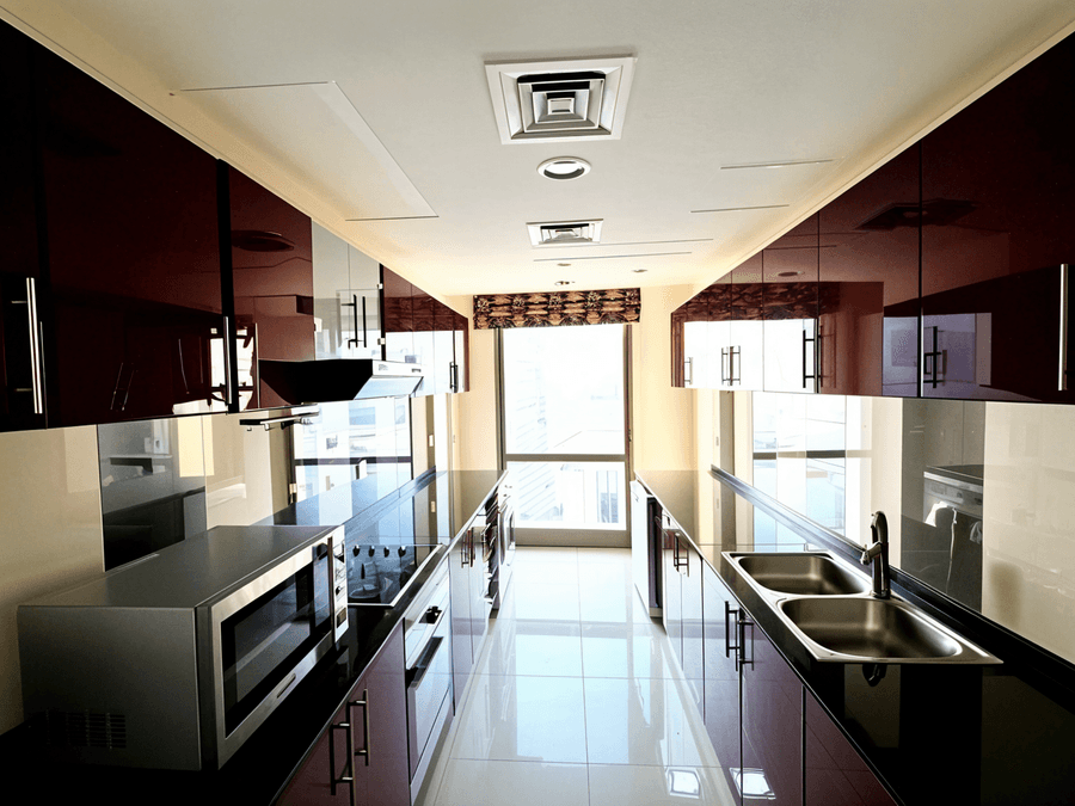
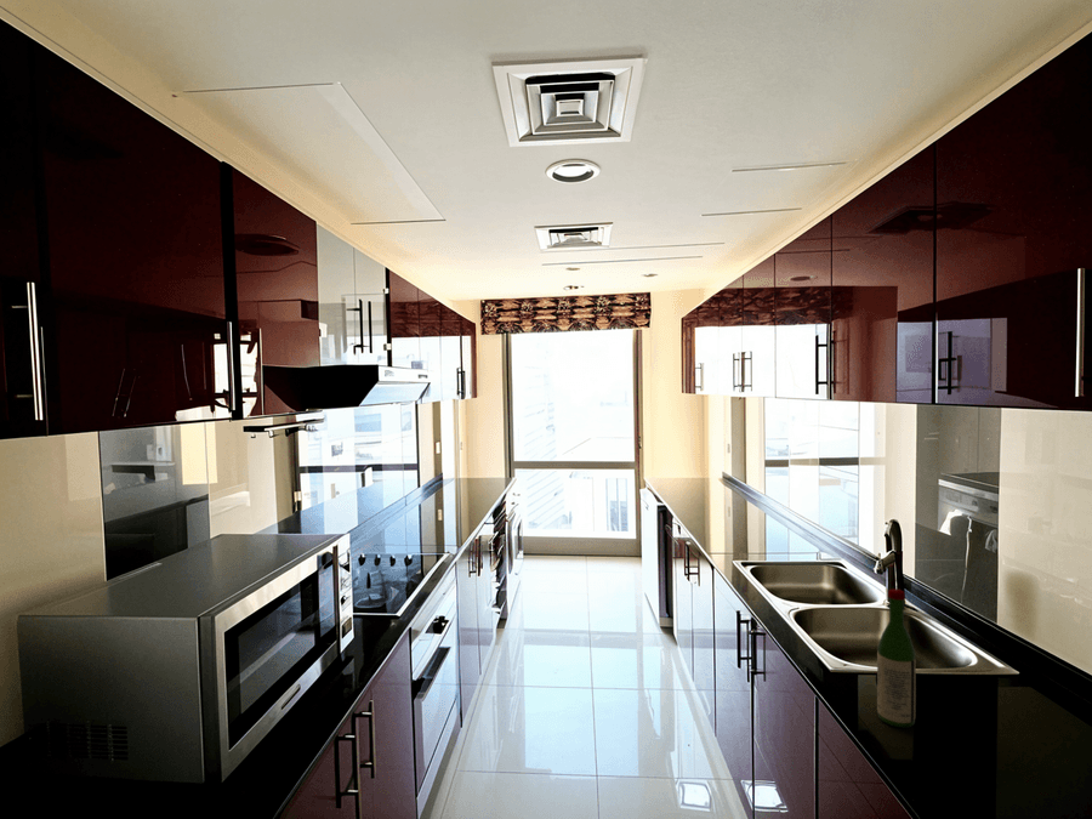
+ wine bottle [876,587,917,729]
